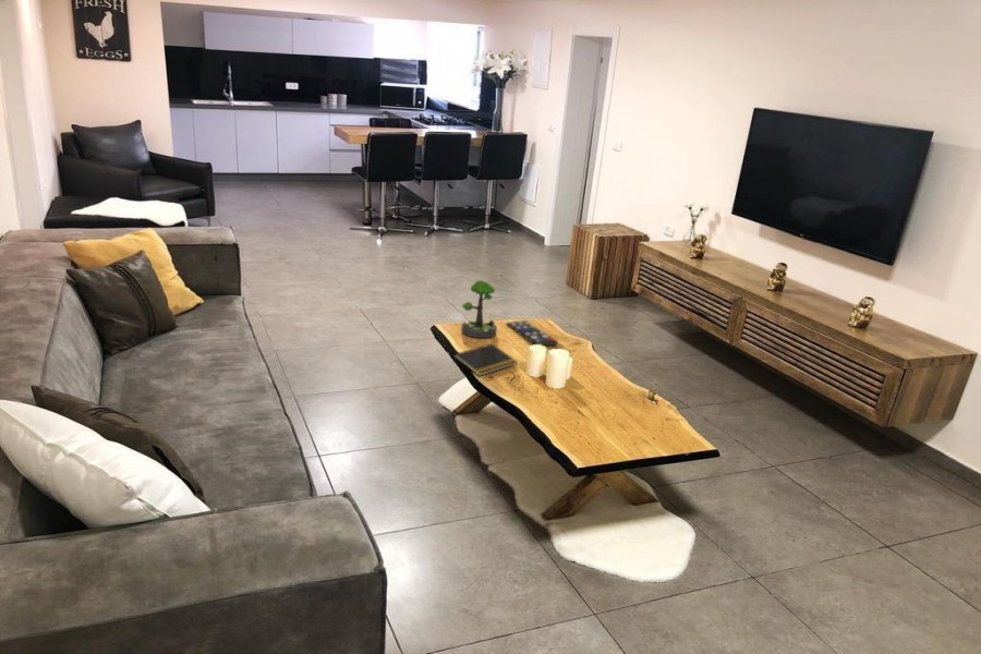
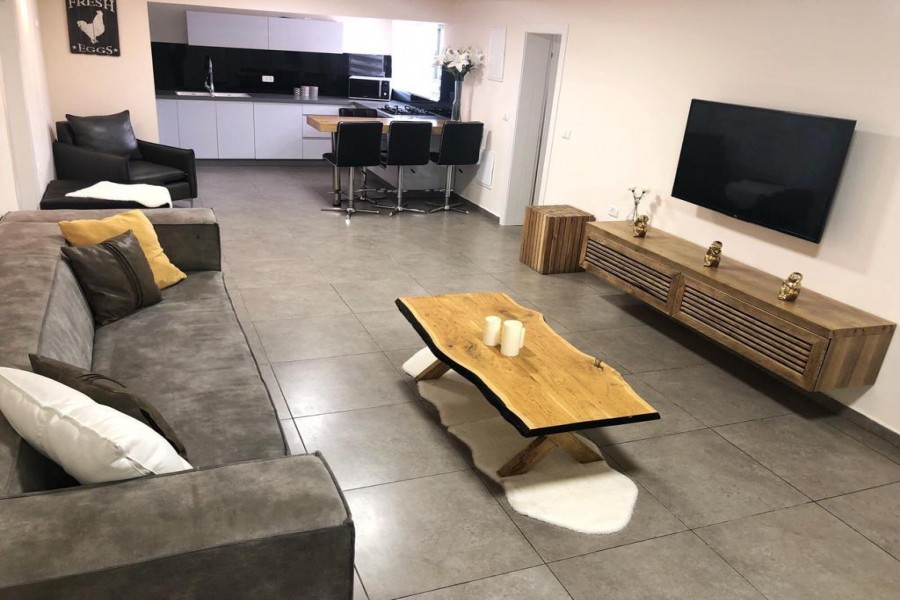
- notepad [451,342,519,377]
- remote control [506,319,559,347]
- plant [460,279,498,339]
